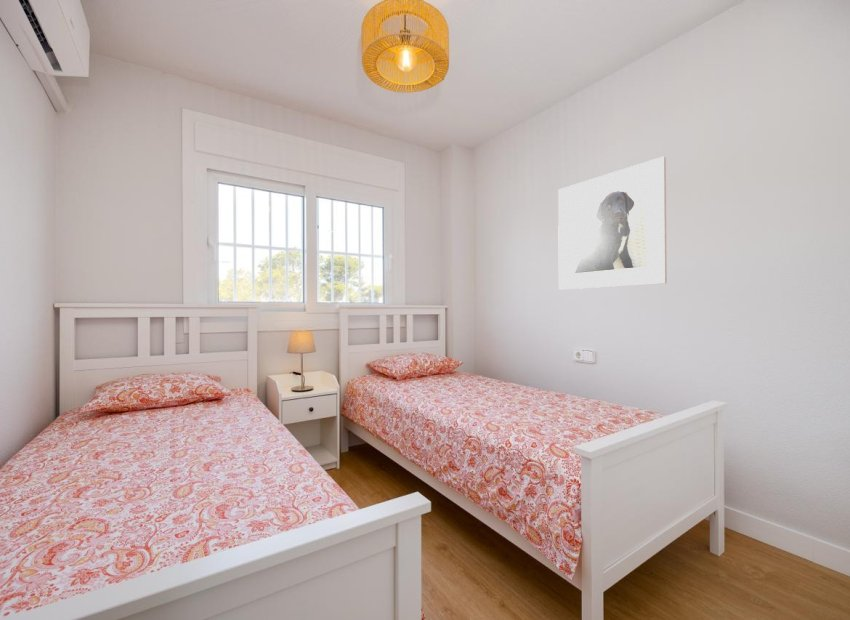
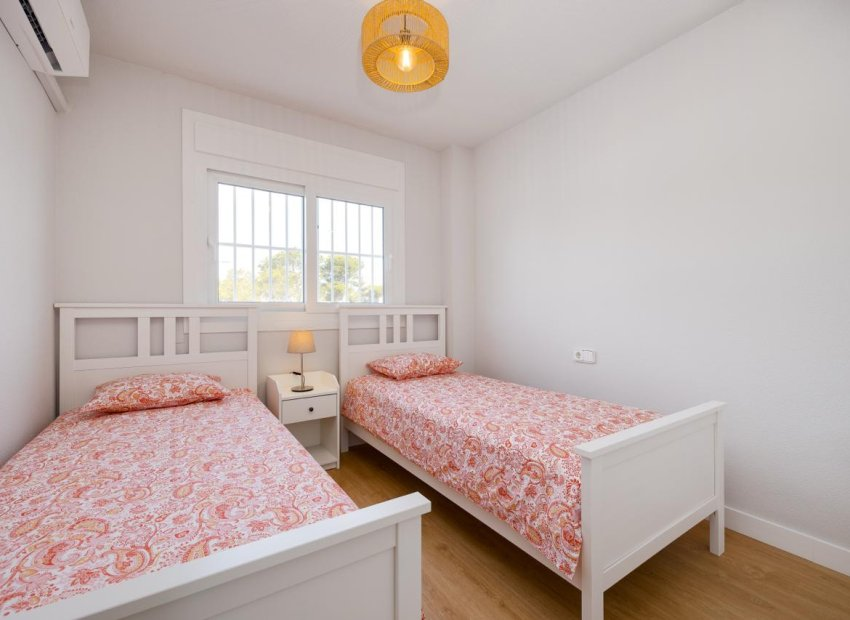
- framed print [557,156,668,291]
